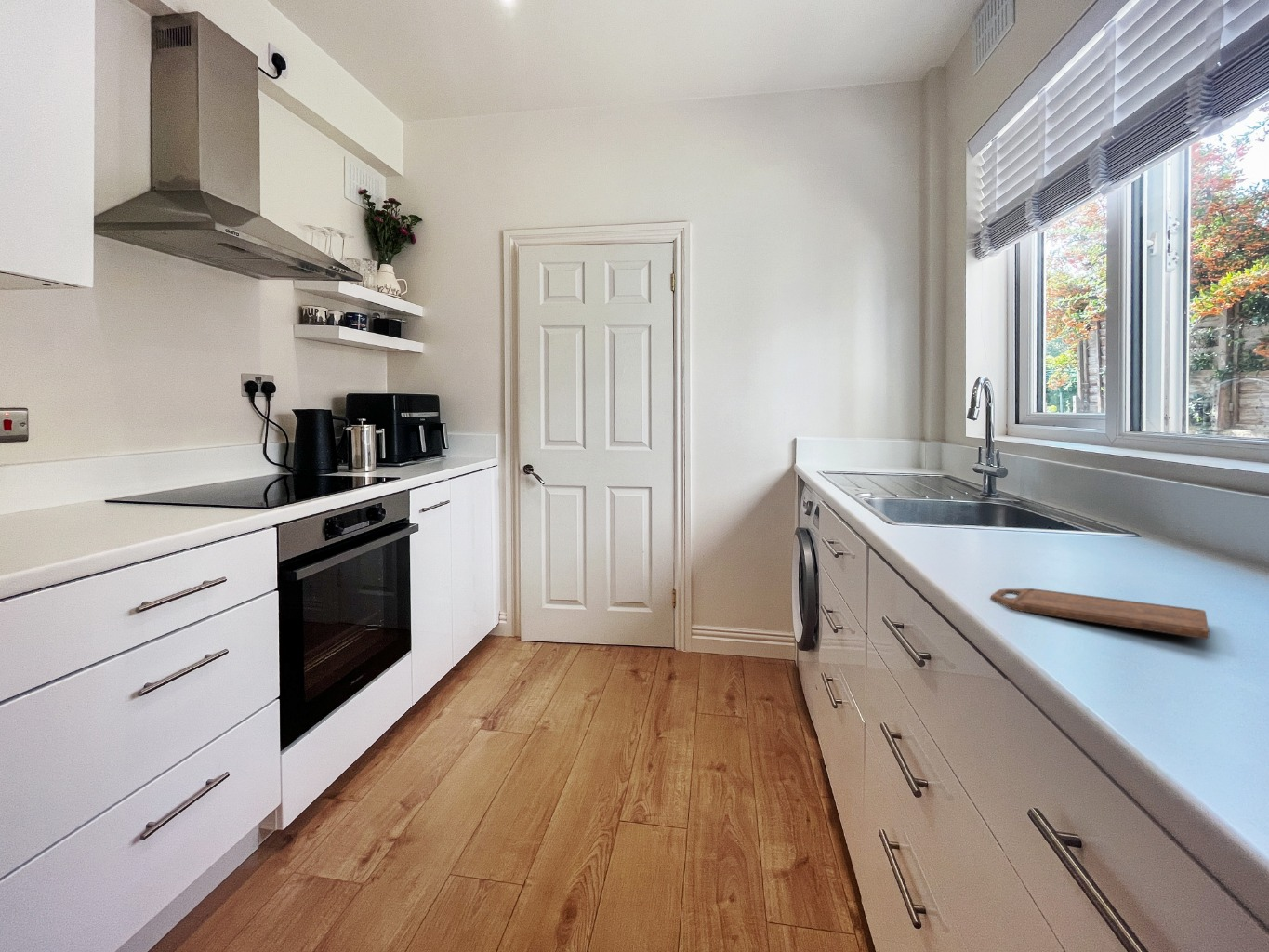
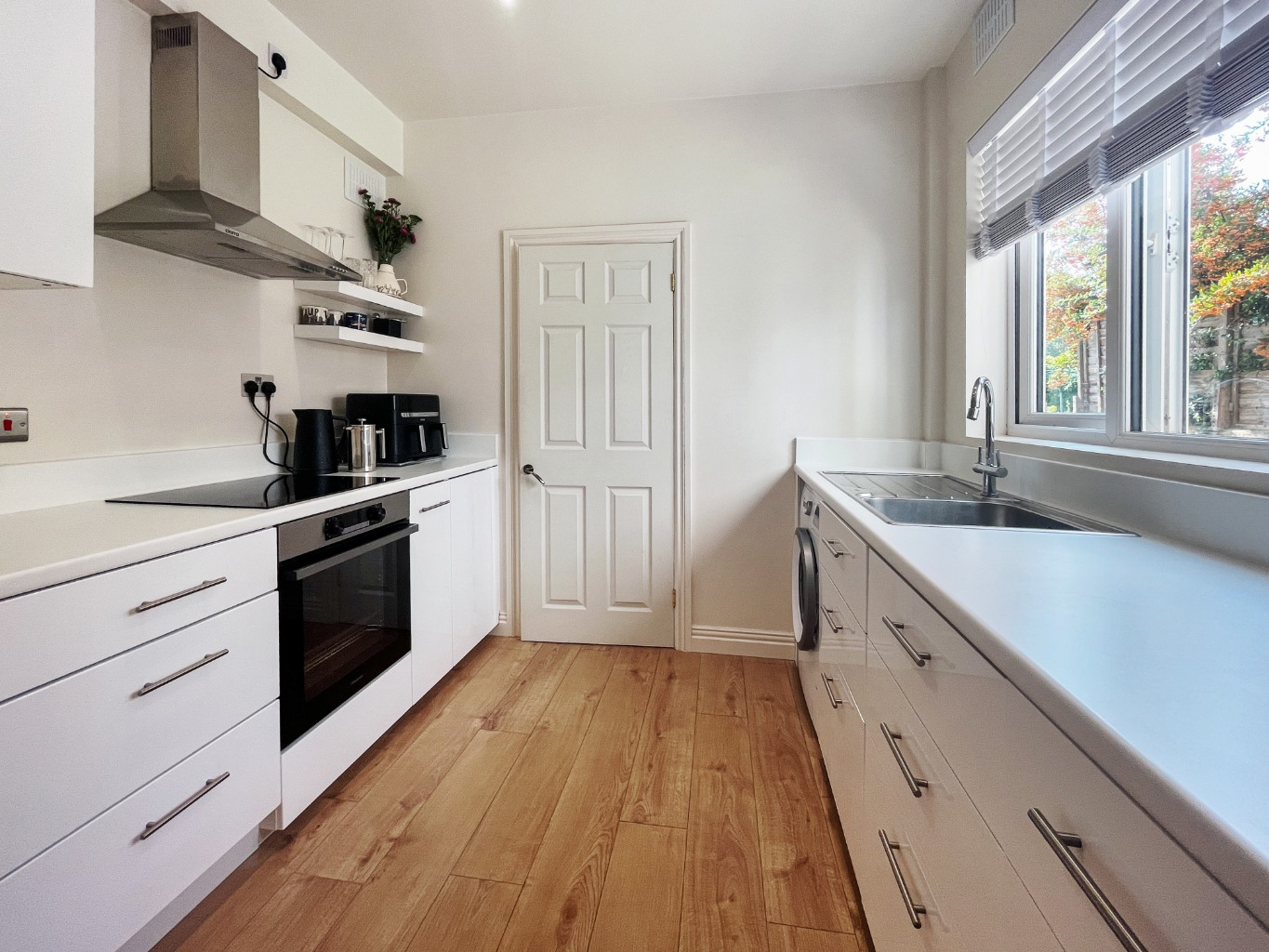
- cutting board [990,588,1210,640]
